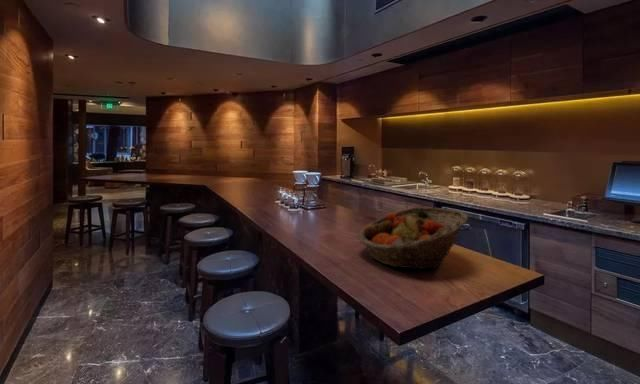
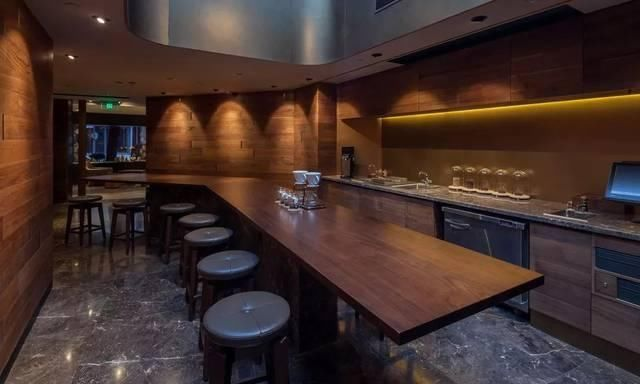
- fruit basket [357,206,469,270]
